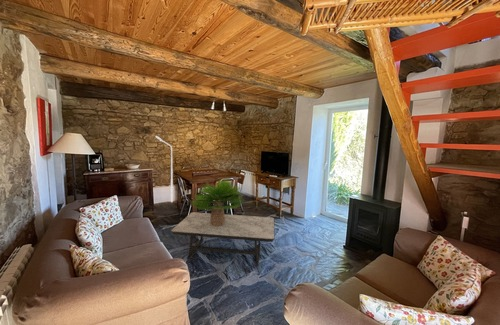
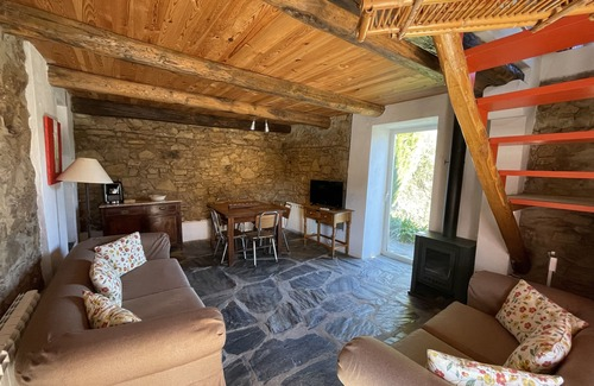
- floor lamp [154,135,174,203]
- coffee table [170,211,276,267]
- potted plant [190,177,246,226]
